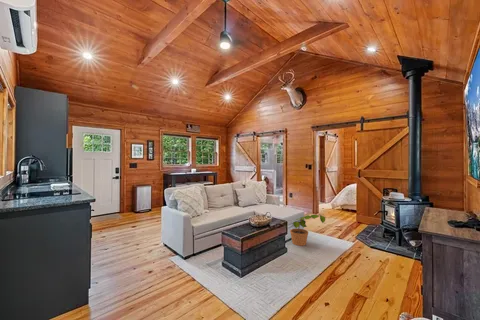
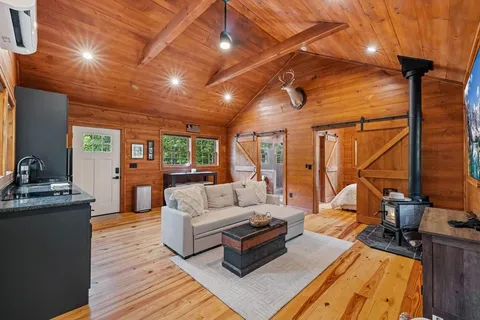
- potted plant [289,213,327,247]
